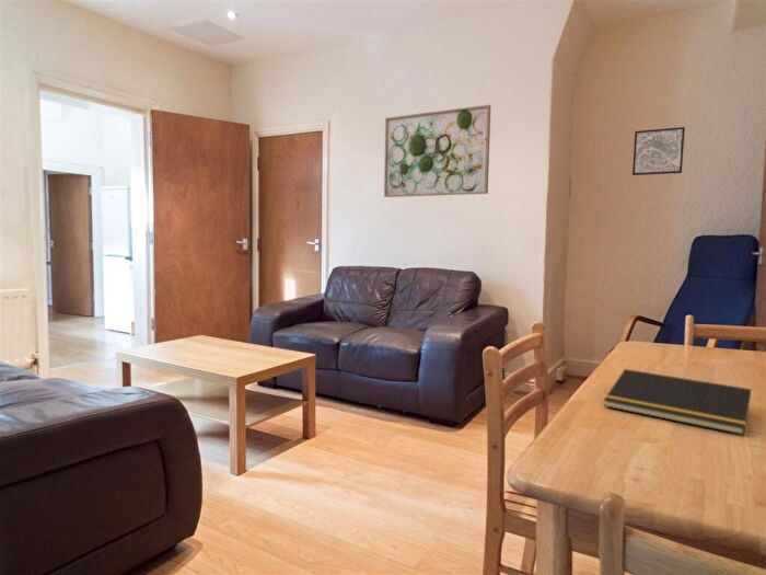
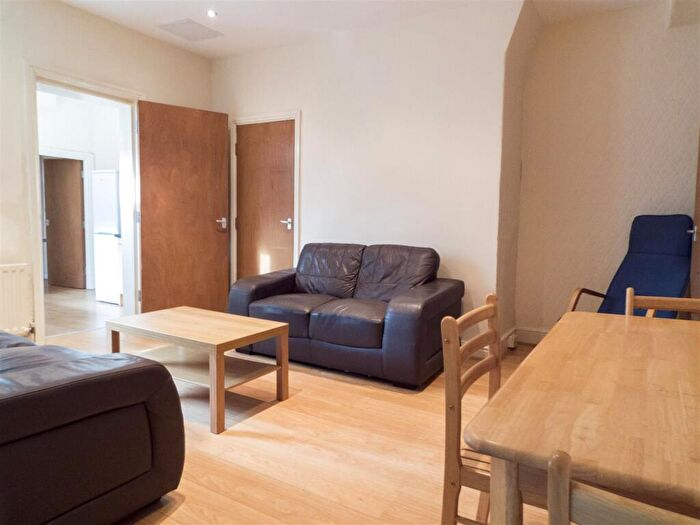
- notepad [603,368,753,436]
- wall art [383,104,492,198]
- wall art [631,126,686,176]
